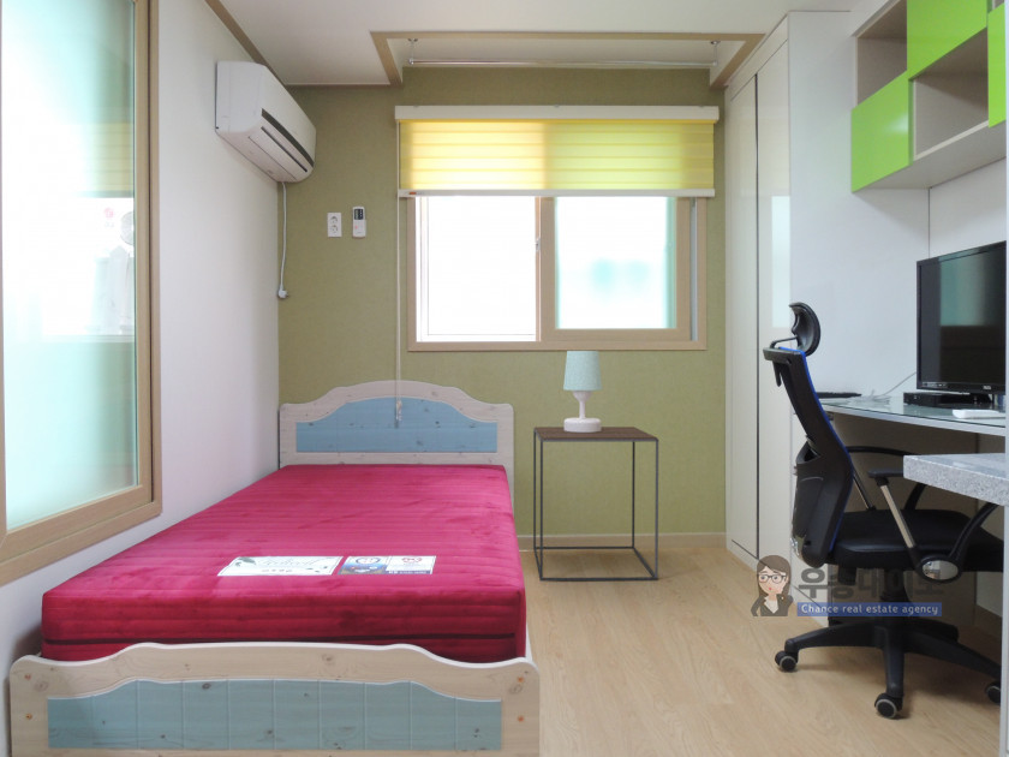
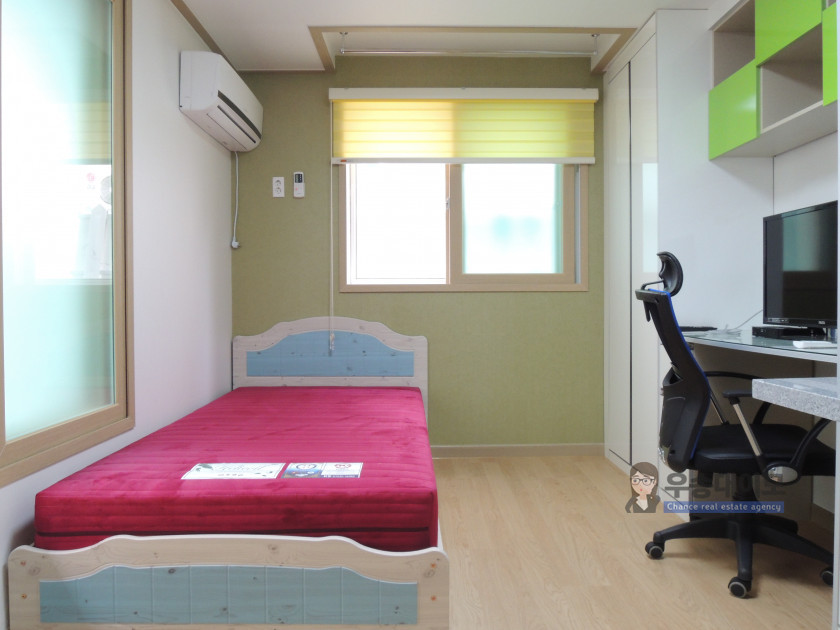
- side table [532,425,659,582]
- table lamp [562,350,603,433]
